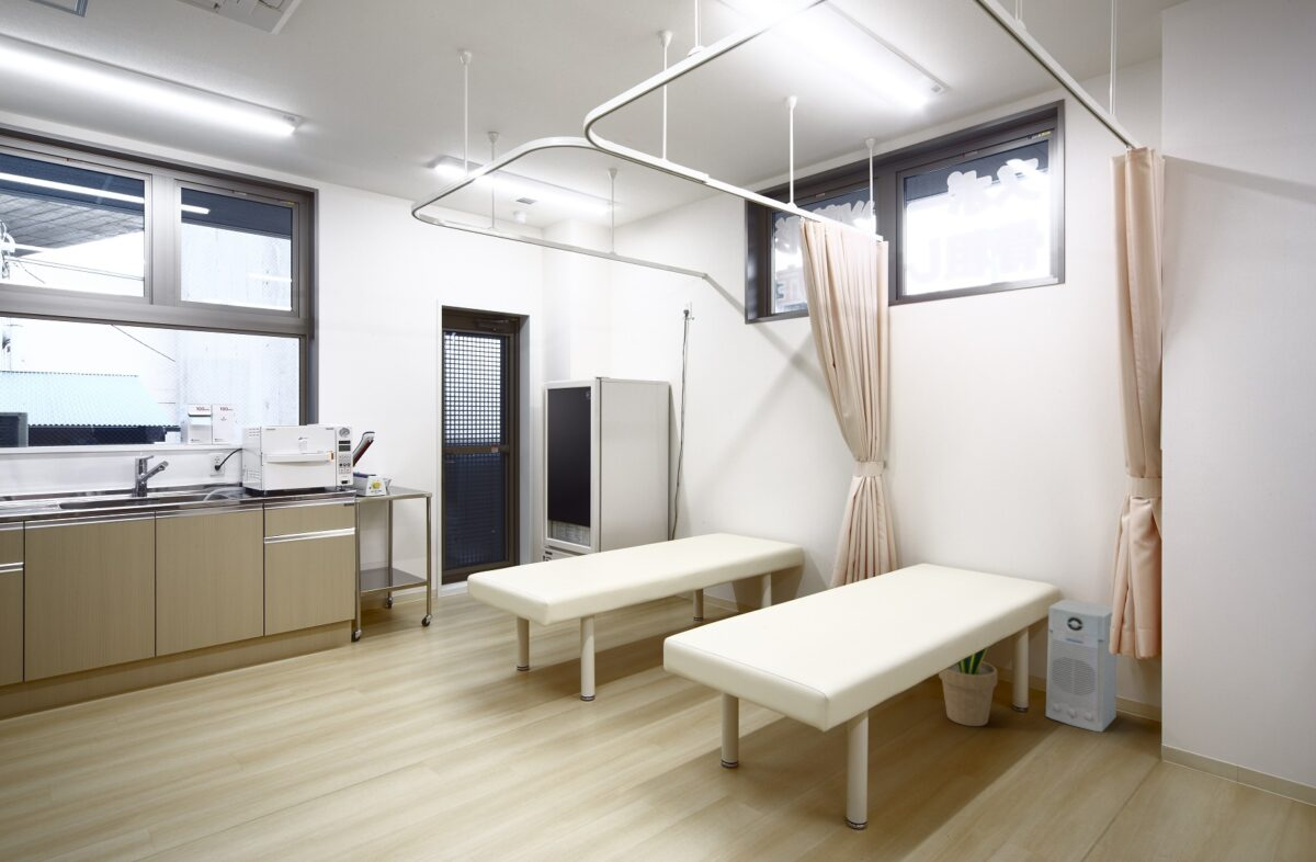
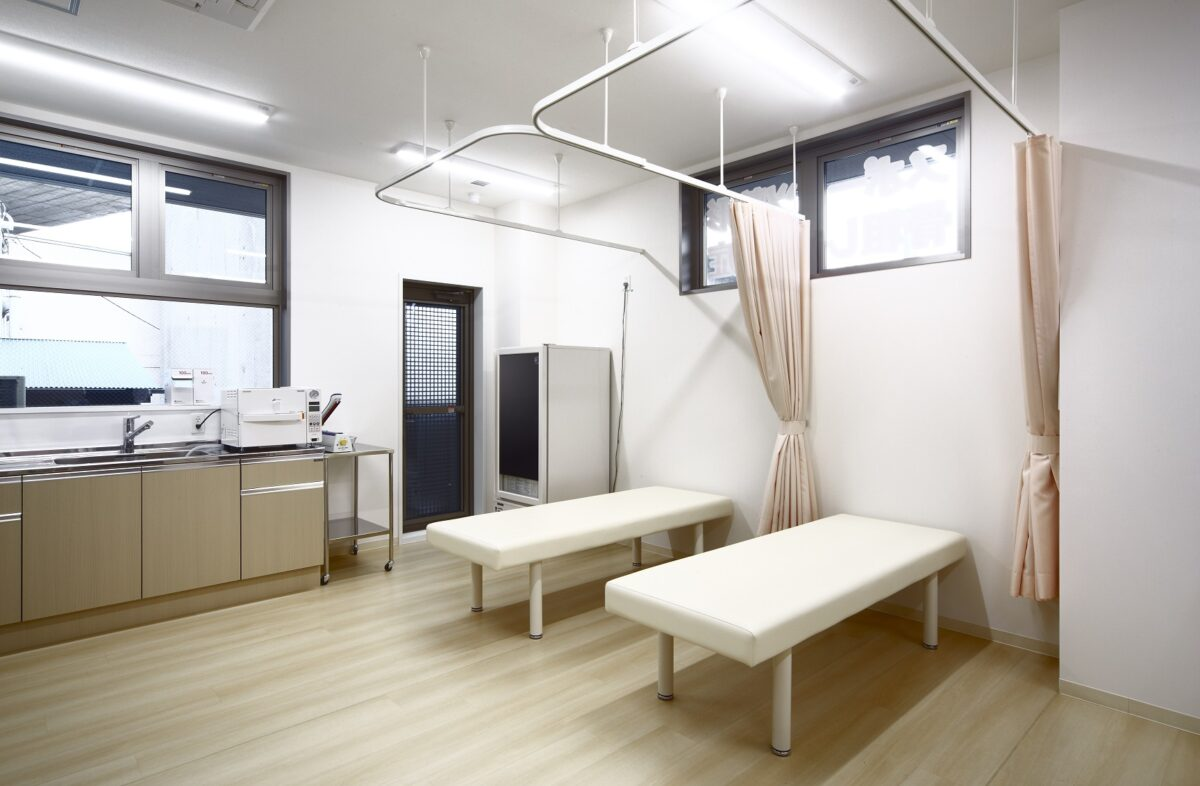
- air purifier [1045,599,1119,734]
- potted plant [938,640,998,727]
